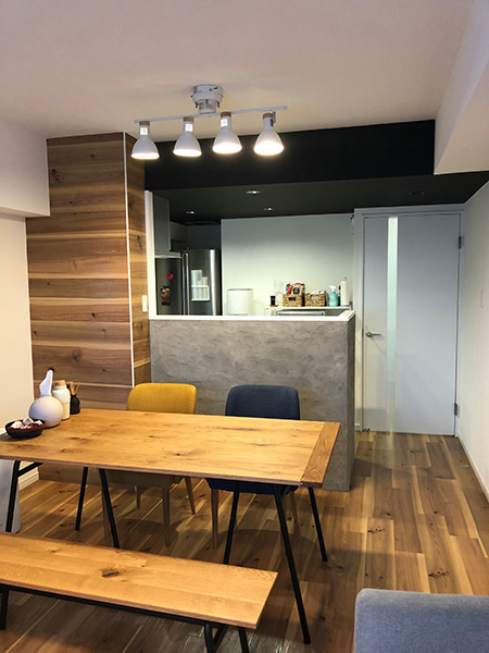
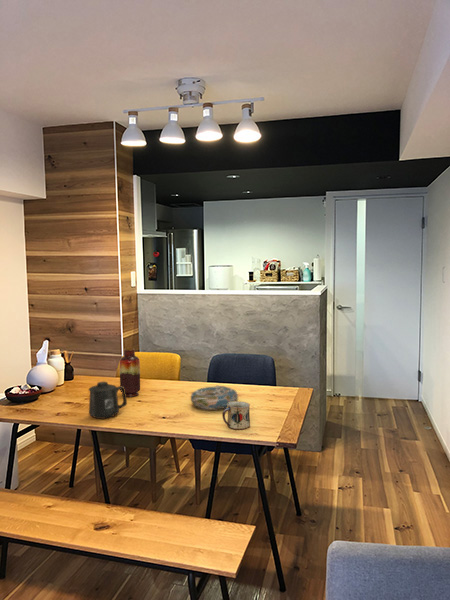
+ mug [88,381,128,420]
+ mug [221,401,251,431]
+ decorative bowl [190,384,240,411]
+ vase [119,347,141,398]
